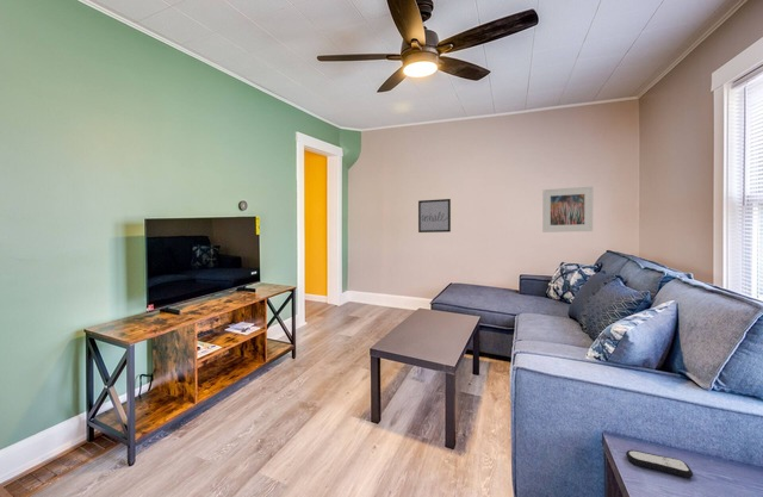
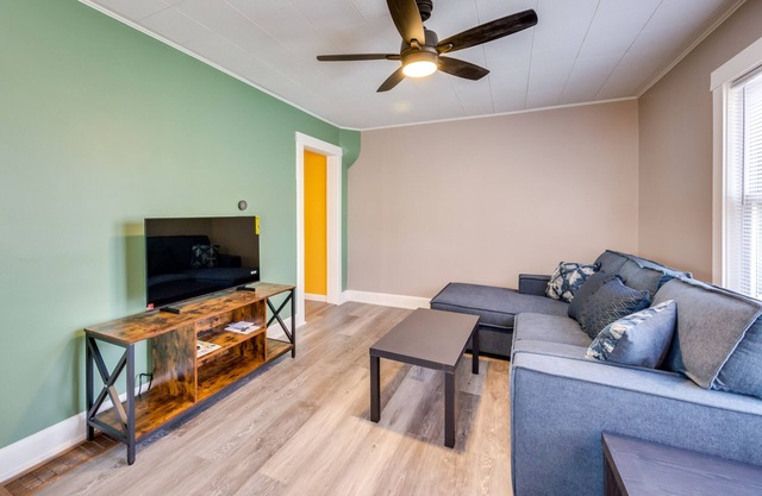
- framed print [541,186,594,234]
- remote control [625,449,694,479]
- wall art [417,198,452,234]
